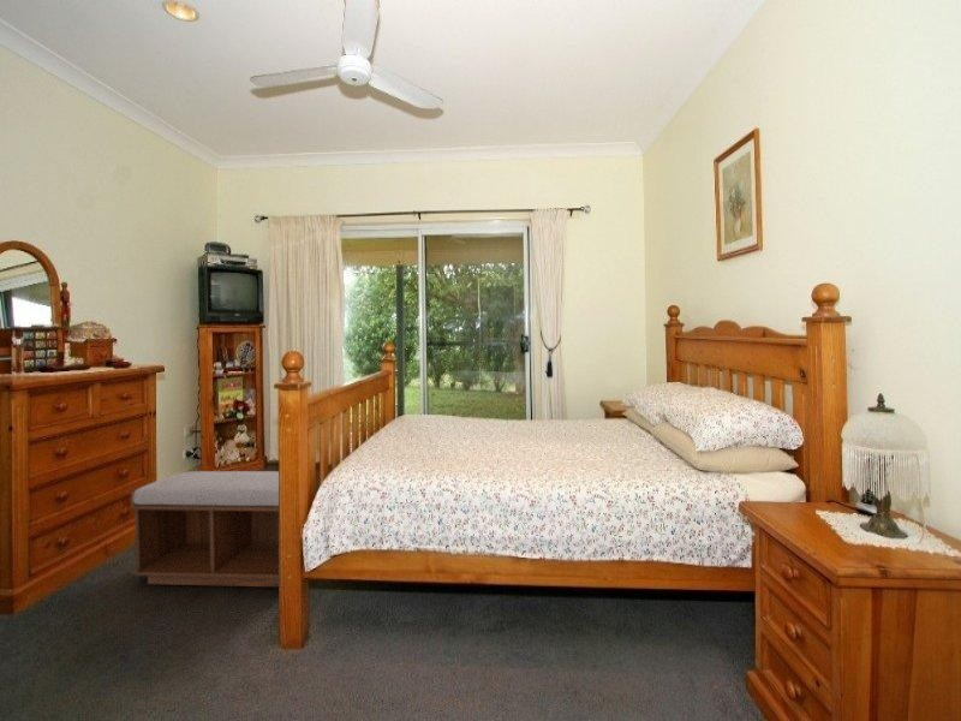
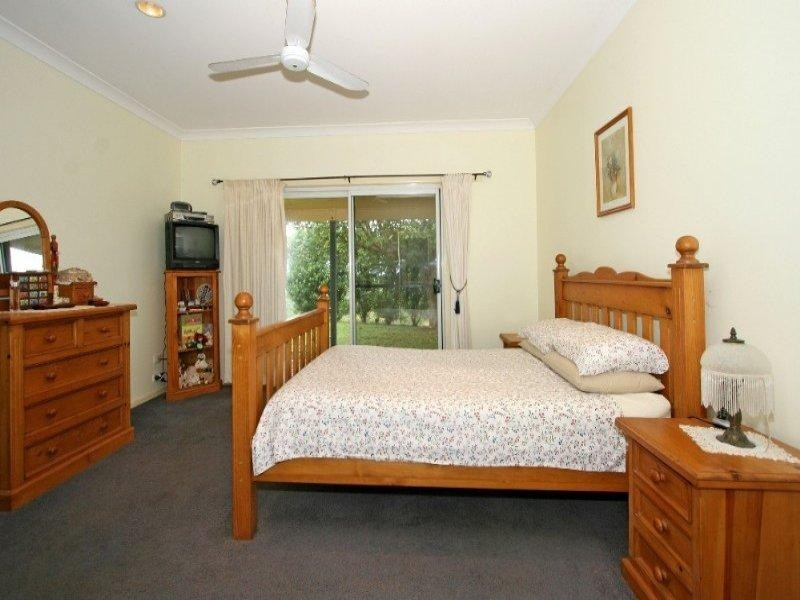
- bench [130,470,280,588]
